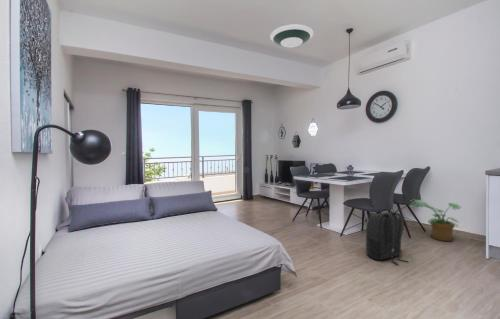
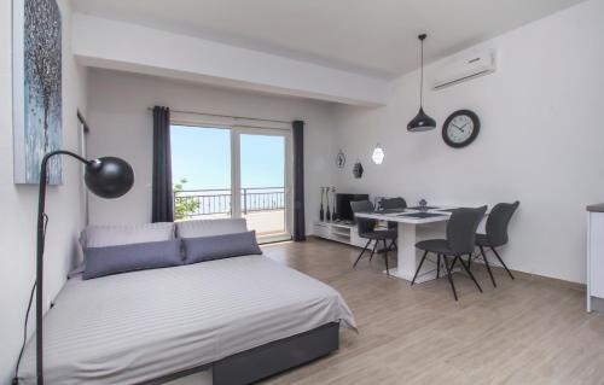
- potted plant [408,199,462,242]
- backpack [365,209,410,266]
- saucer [269,23,315,49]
